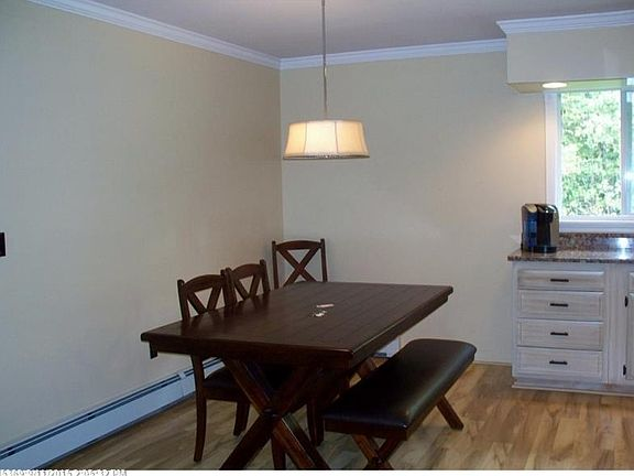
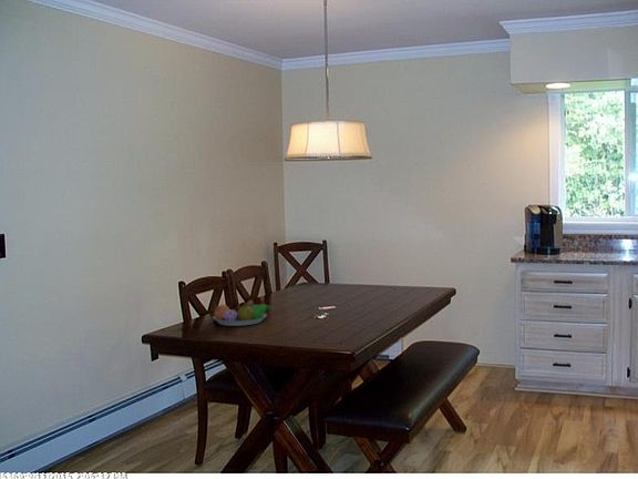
+ fruit bowl [212,303,271,327]
